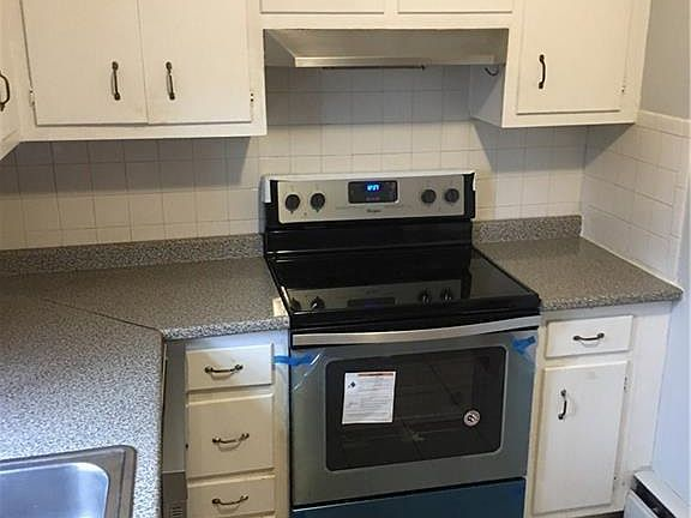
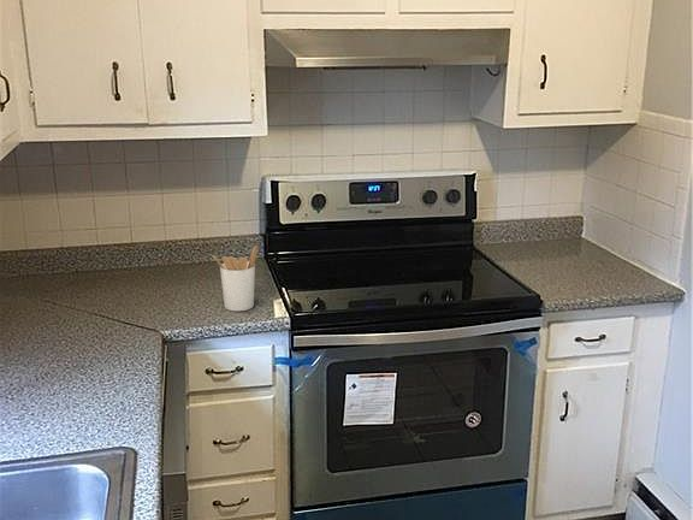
+ utensil holder [212,244,260,312]
